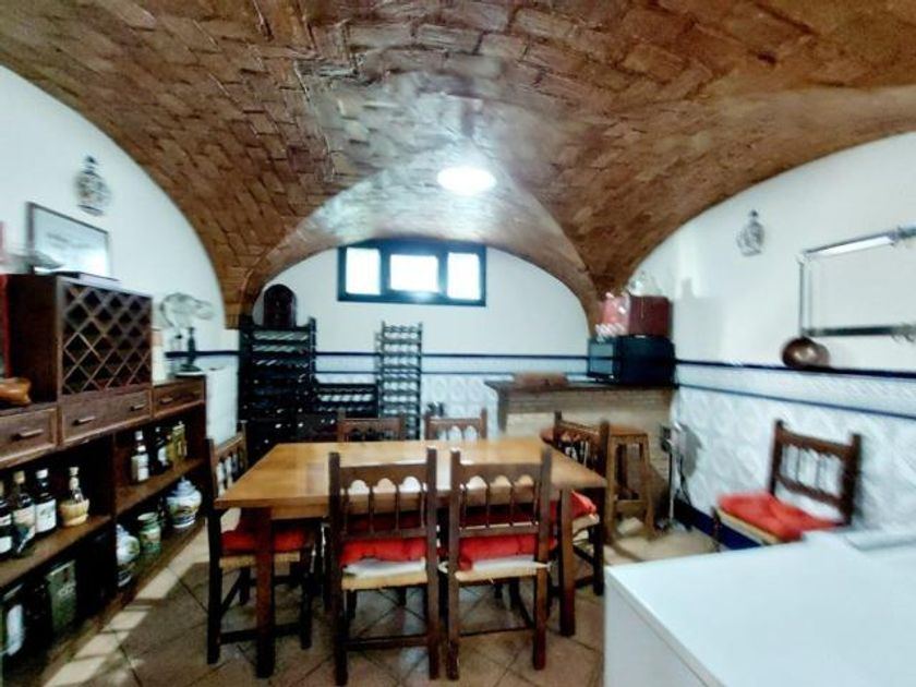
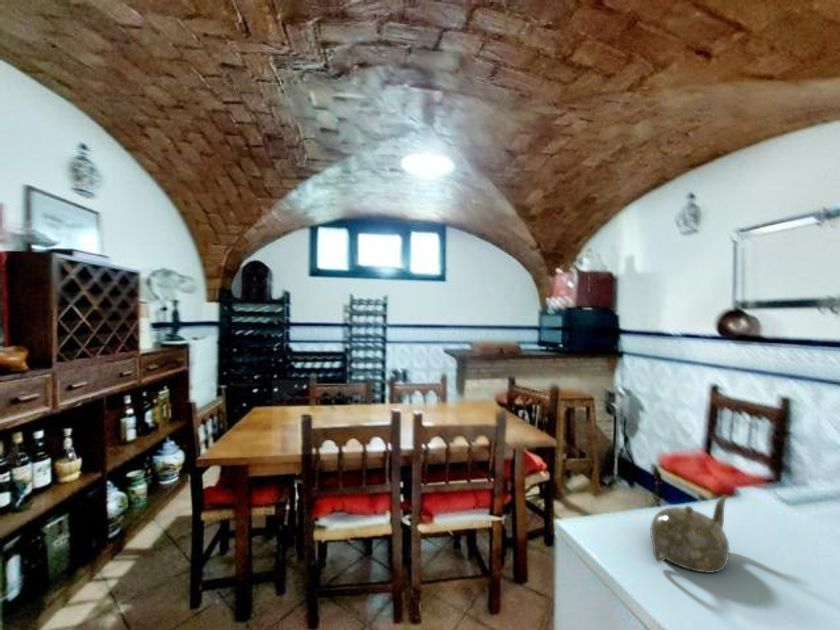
+ teapot [649,494,731,574]
